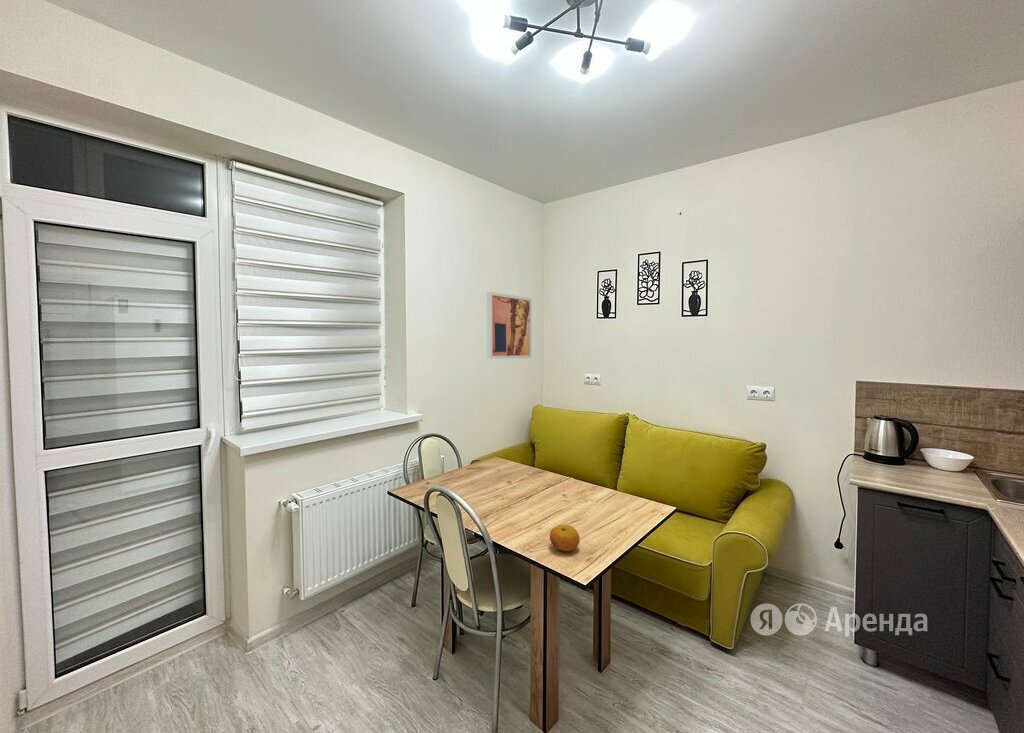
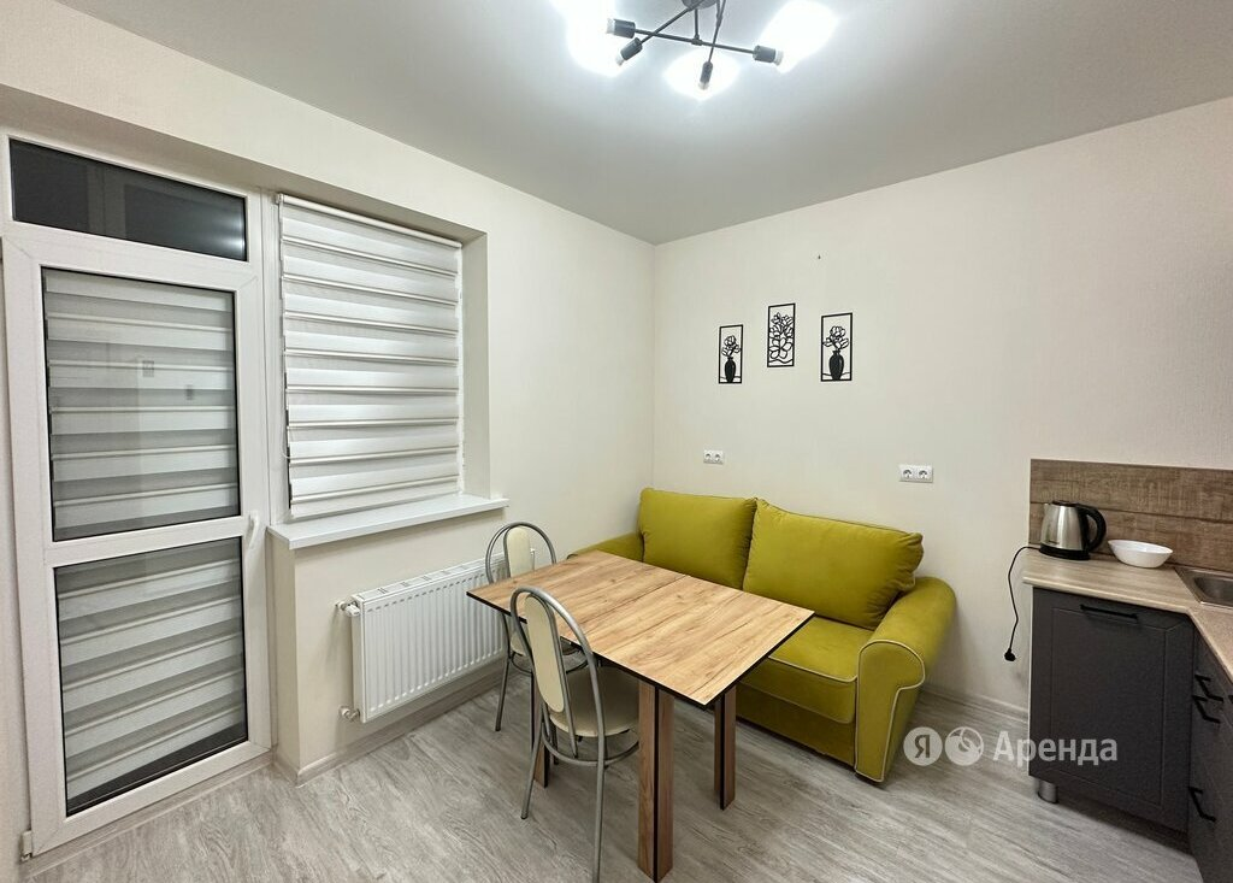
- fruit [549,524,581,552]
- wall art [486,291,533,360]
